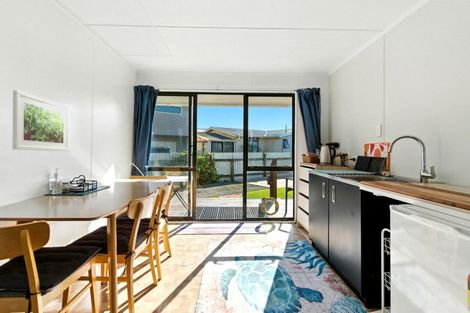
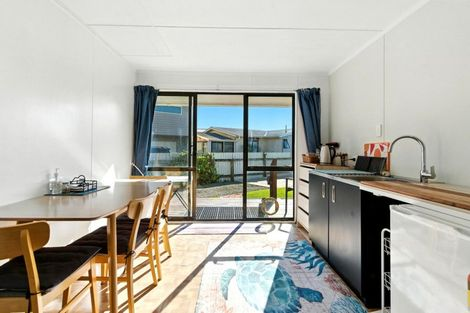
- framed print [12,89,70,152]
